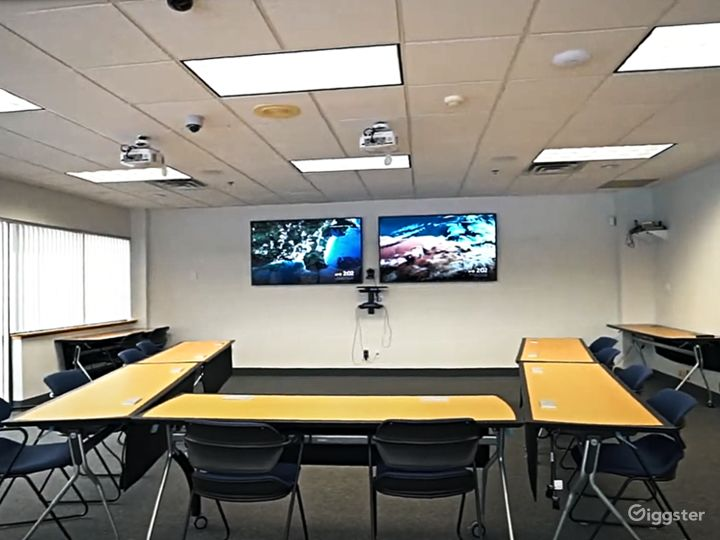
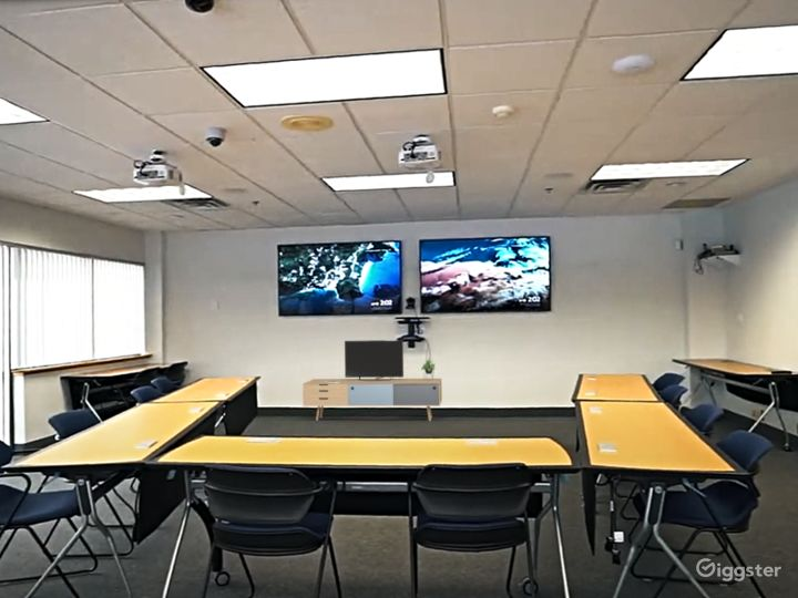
+ media console [301,339,443,422]
